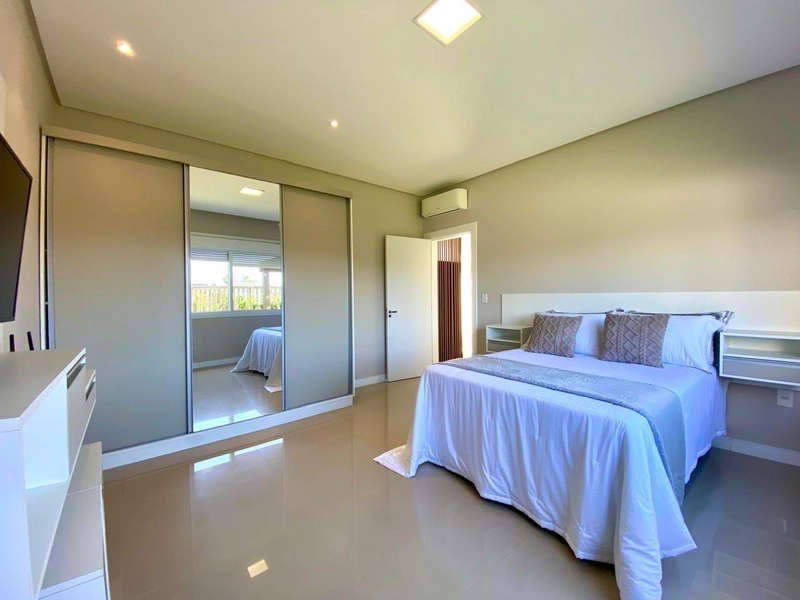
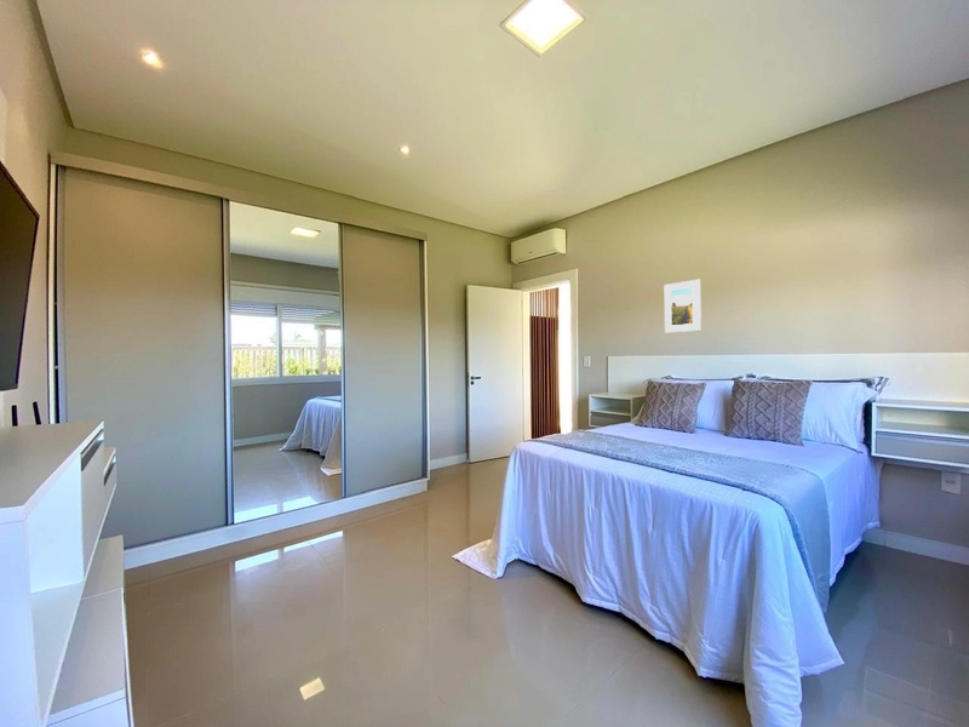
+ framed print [663,279,703,333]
